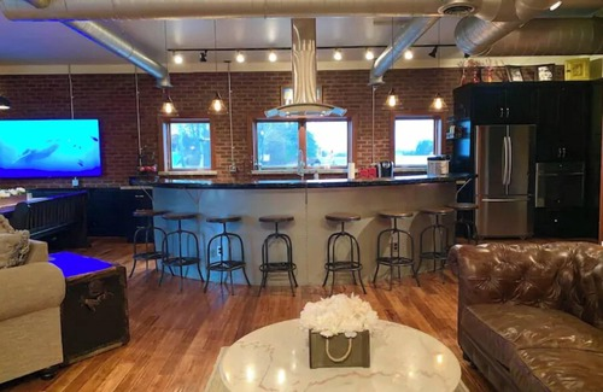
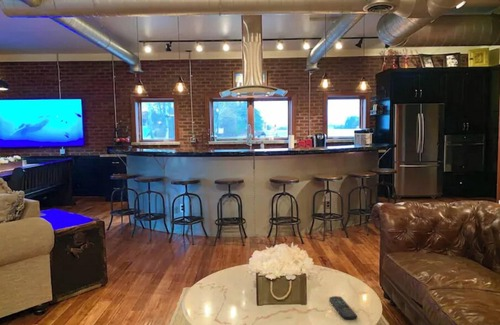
+ remote control [328,295,358,321]
